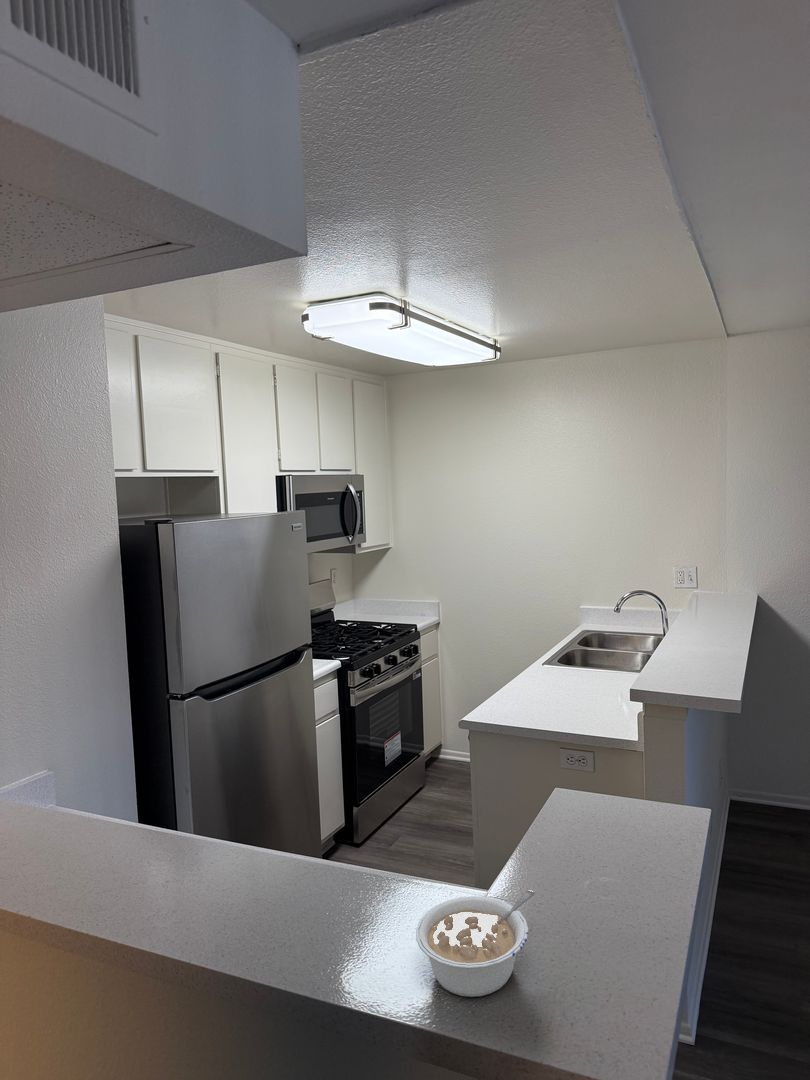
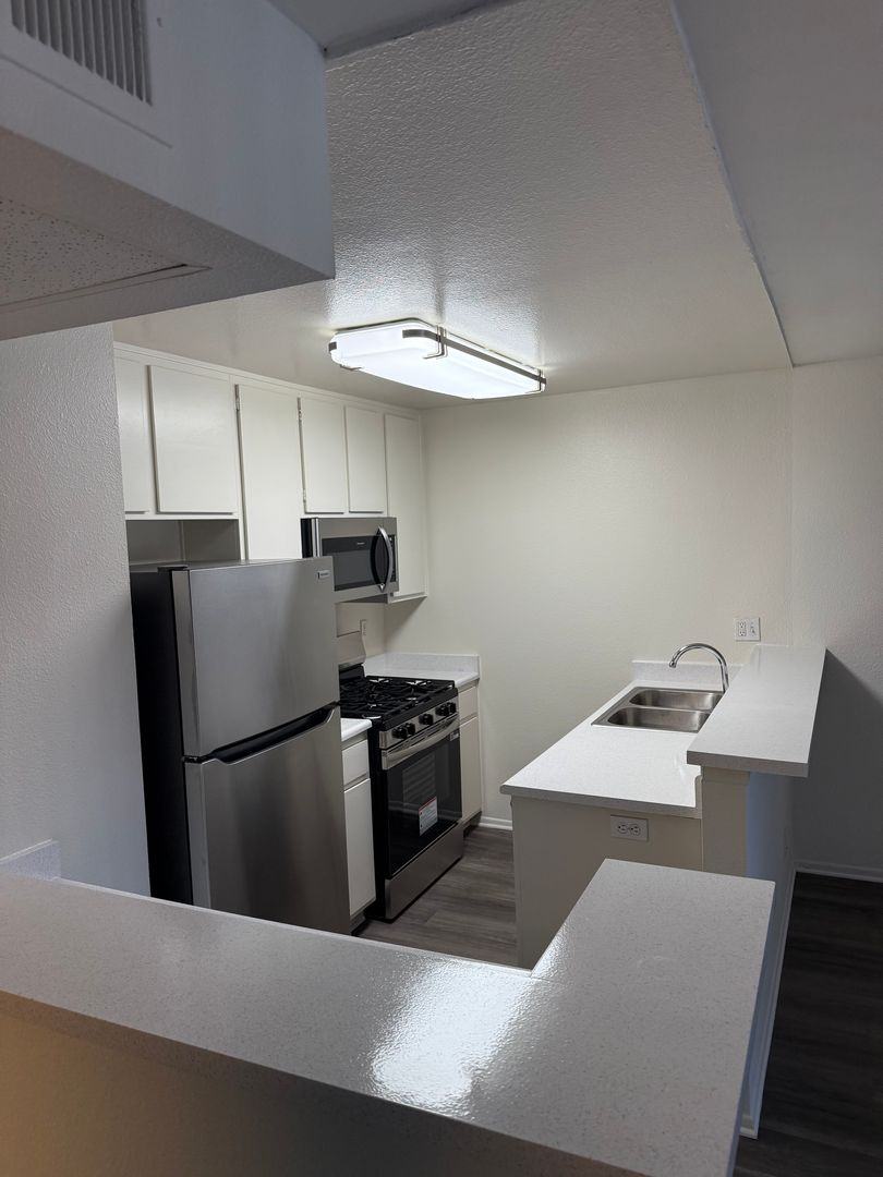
- legume [415,889,536,998]
